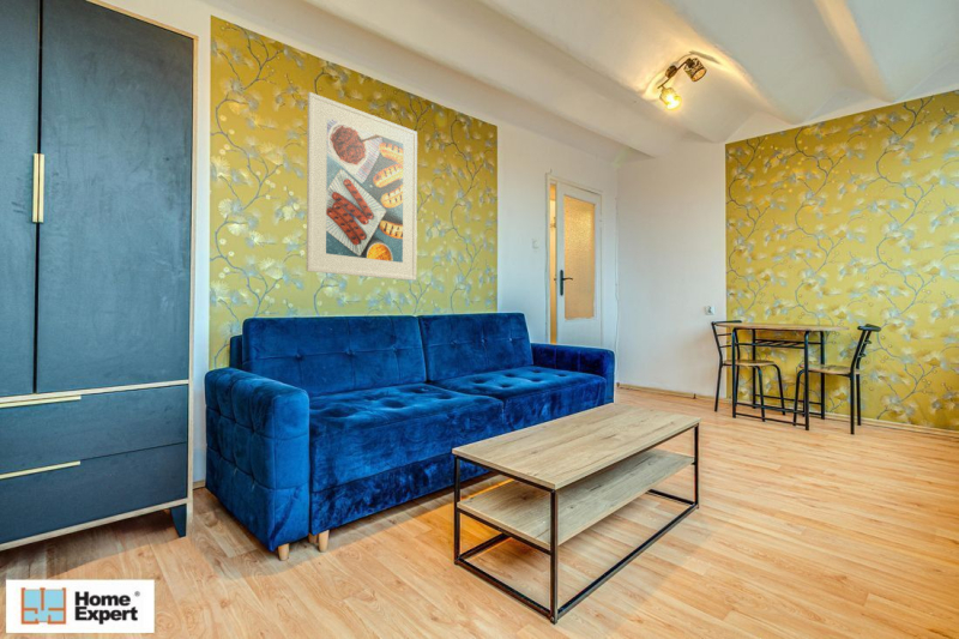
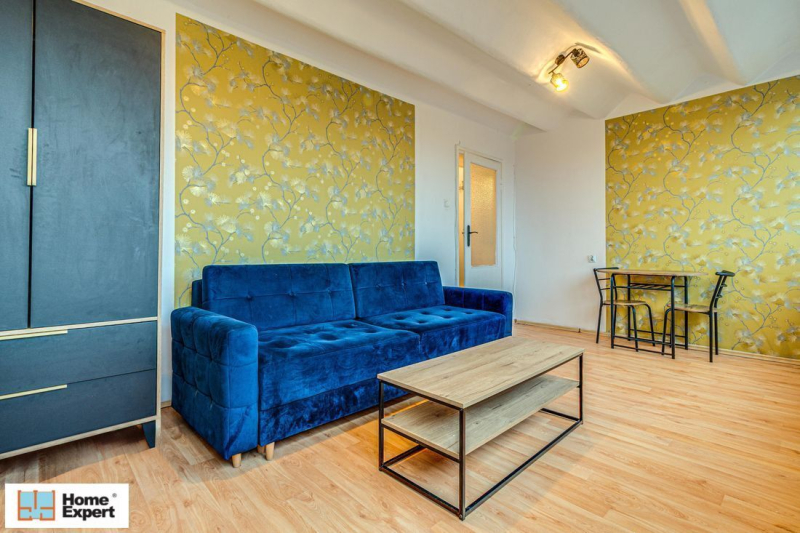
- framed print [306,91,418,282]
